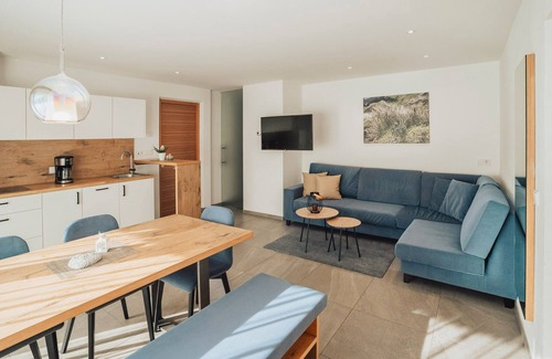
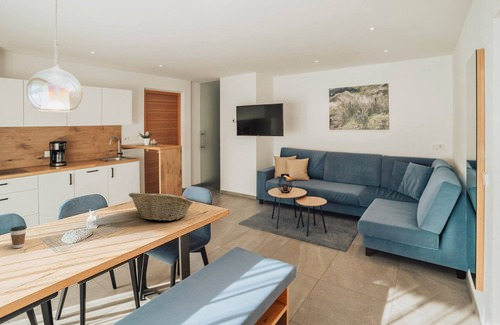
+ fruit basket [128,192,194,222]
+ coffee cup [9,225,27,249]
